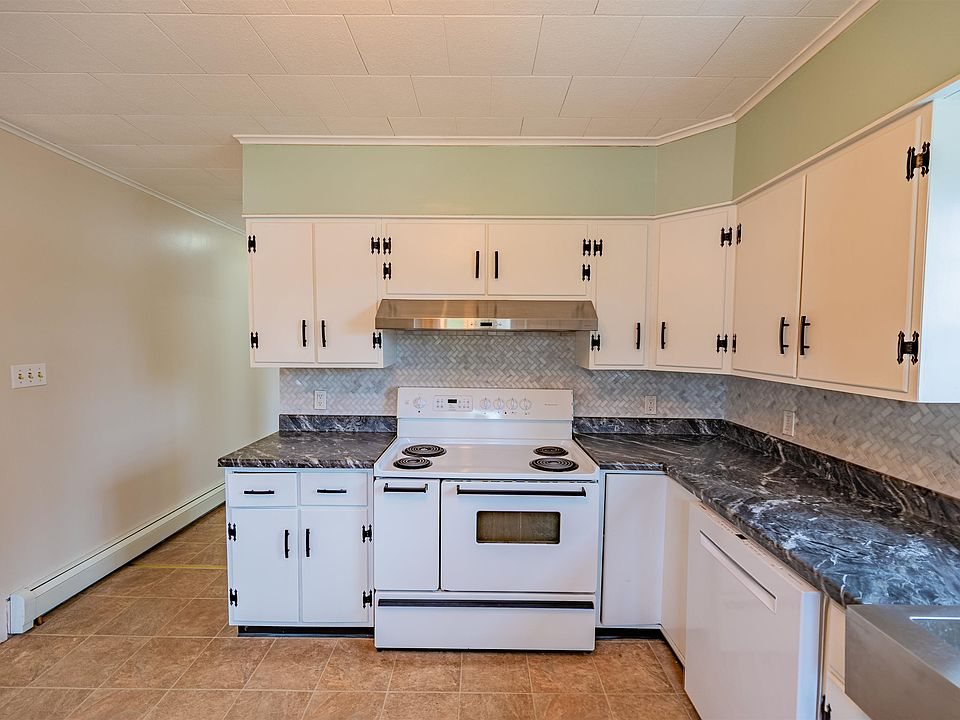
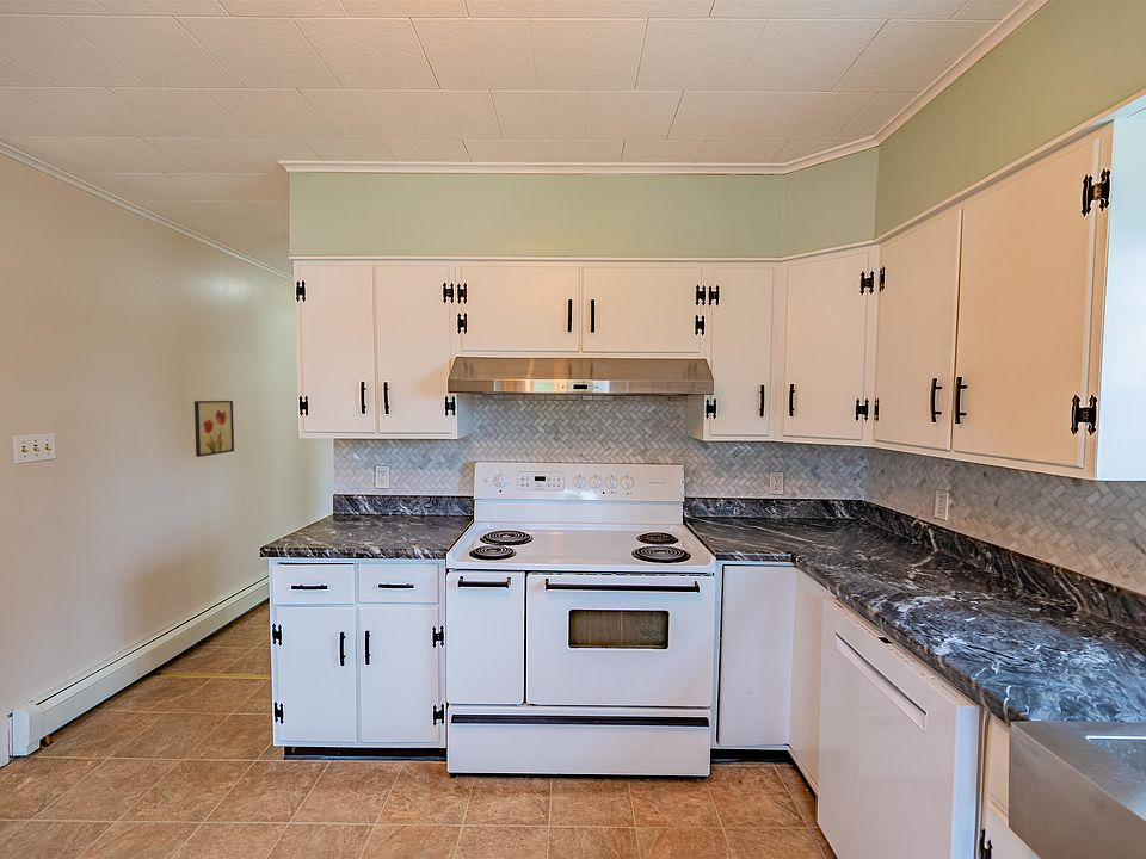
+ wall art [193,400,235,458]
